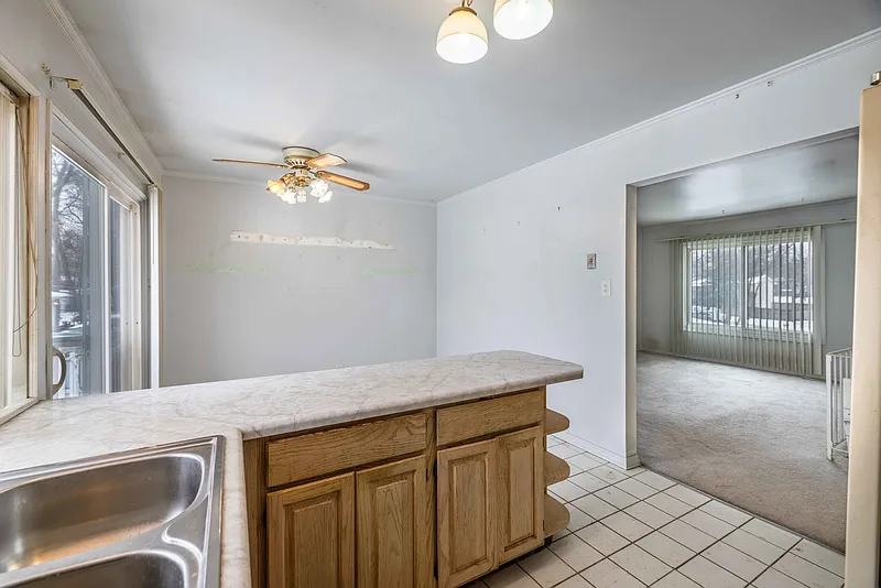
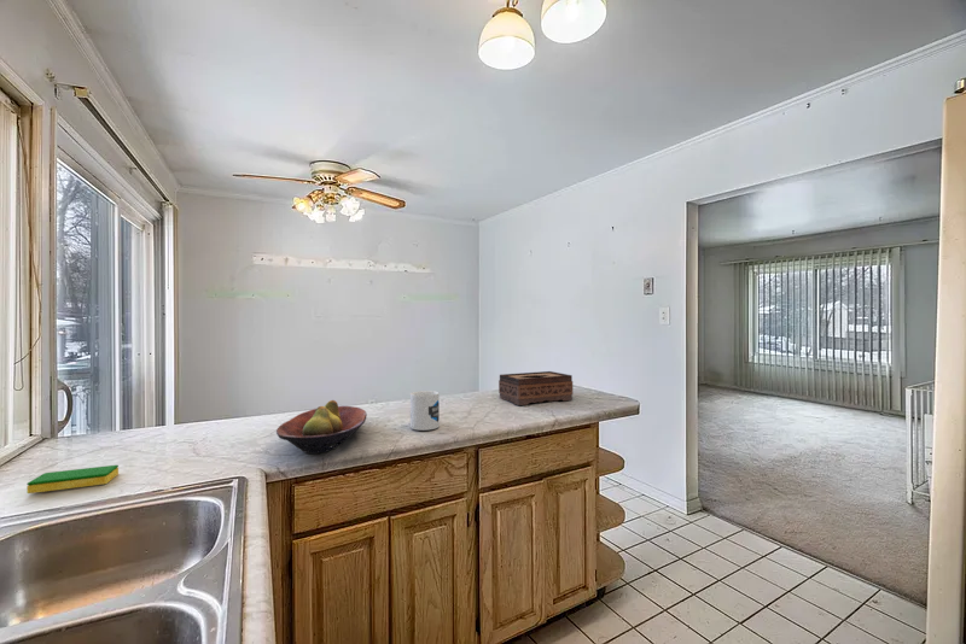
+ tissue box [497,370,574,406]
+ mug [409,390,441,432]
+ dish sponge [25,464,120,494]
+ fruit bowl [275,399,368,455]
